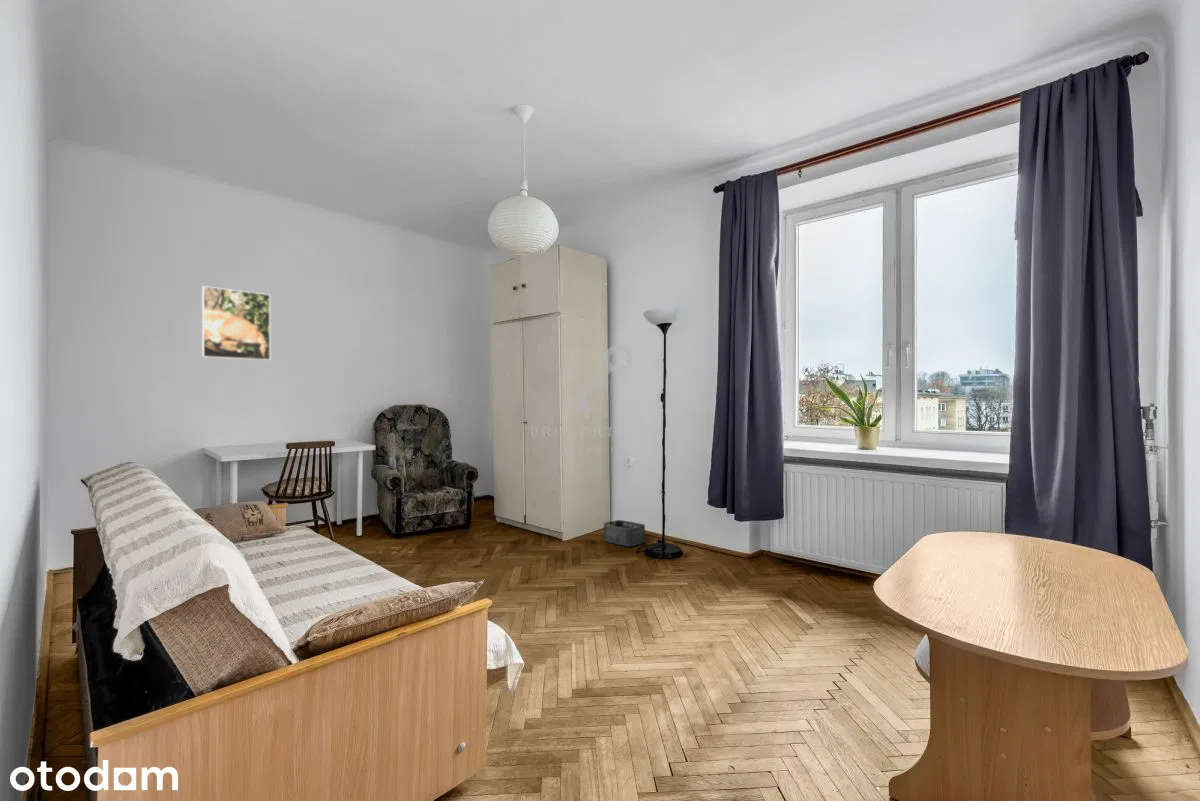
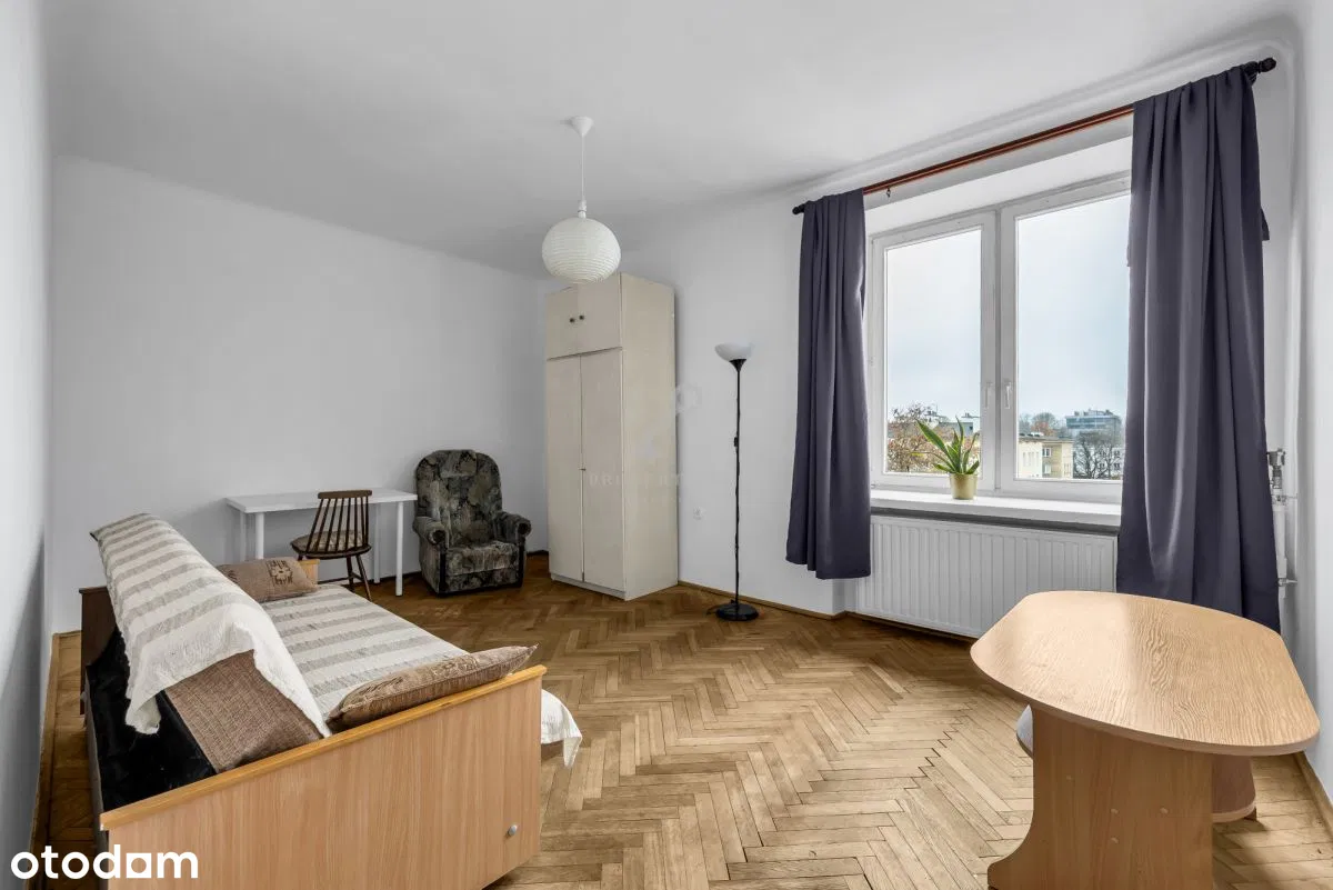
- storage bin [603,519,646,547]
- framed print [201,285,271,361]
